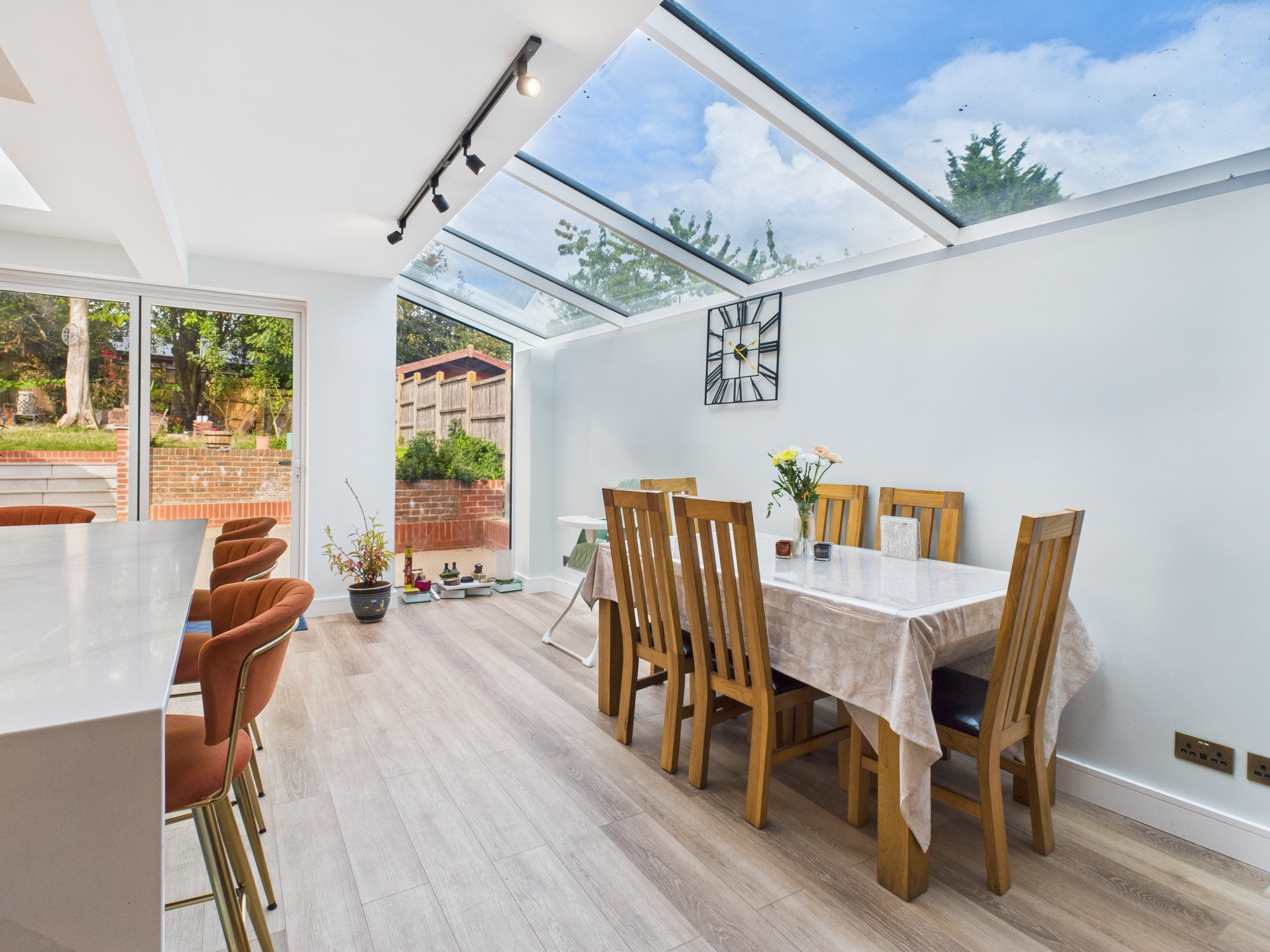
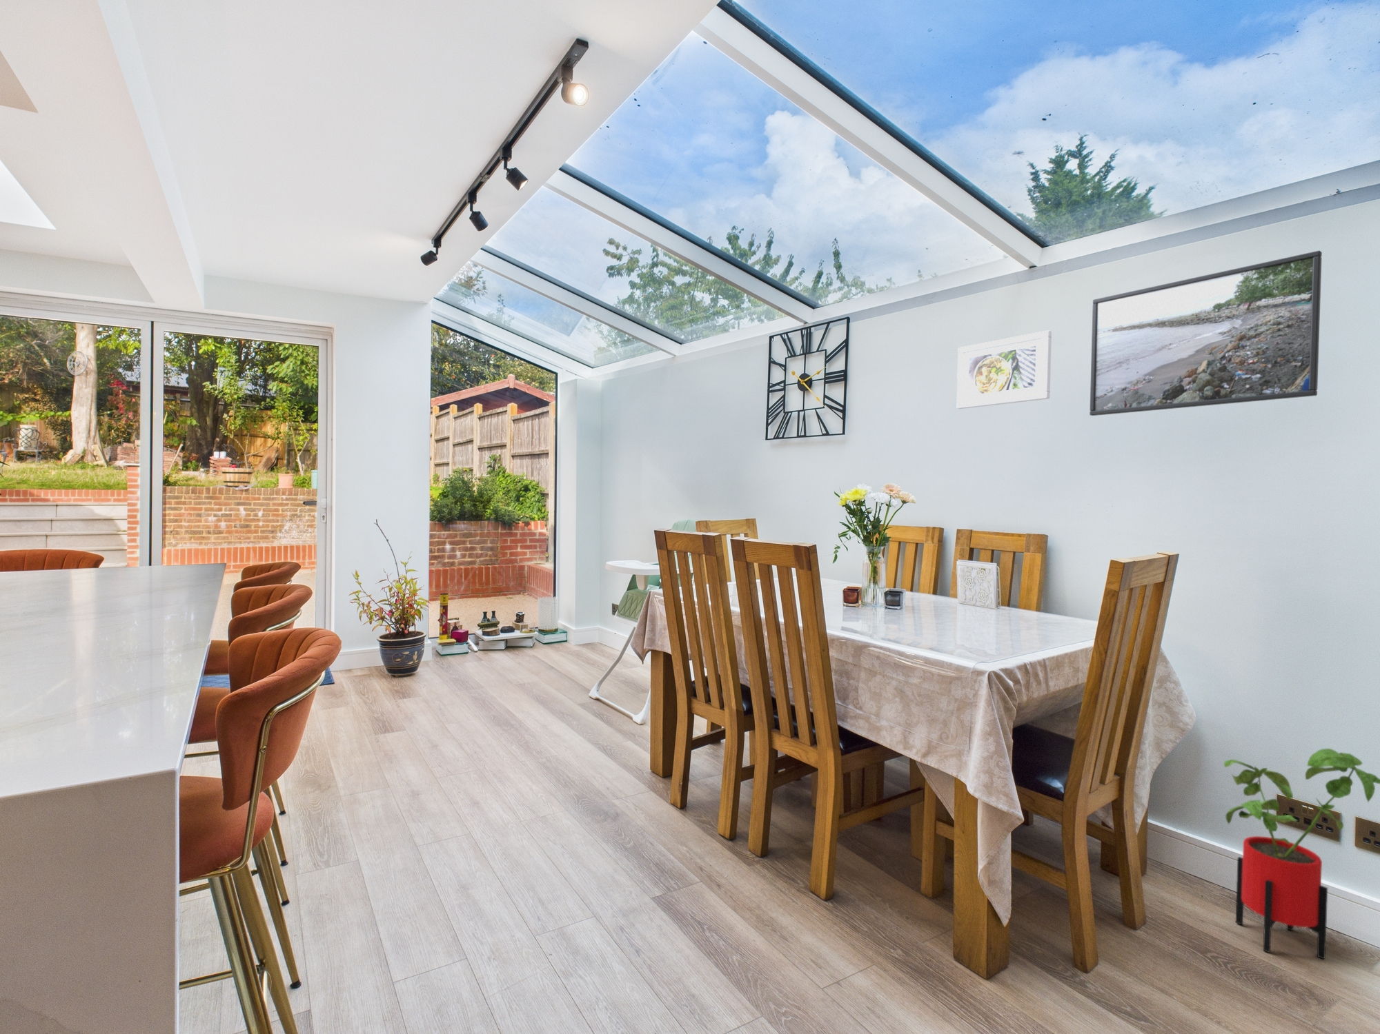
+ house plant [1224,748,1380,960]
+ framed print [1089,250,1322,416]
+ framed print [956,329,1052,409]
